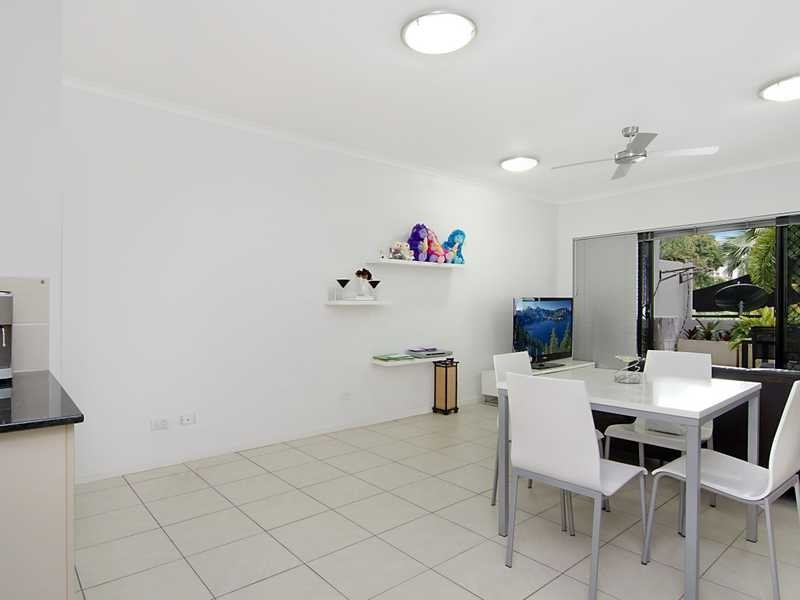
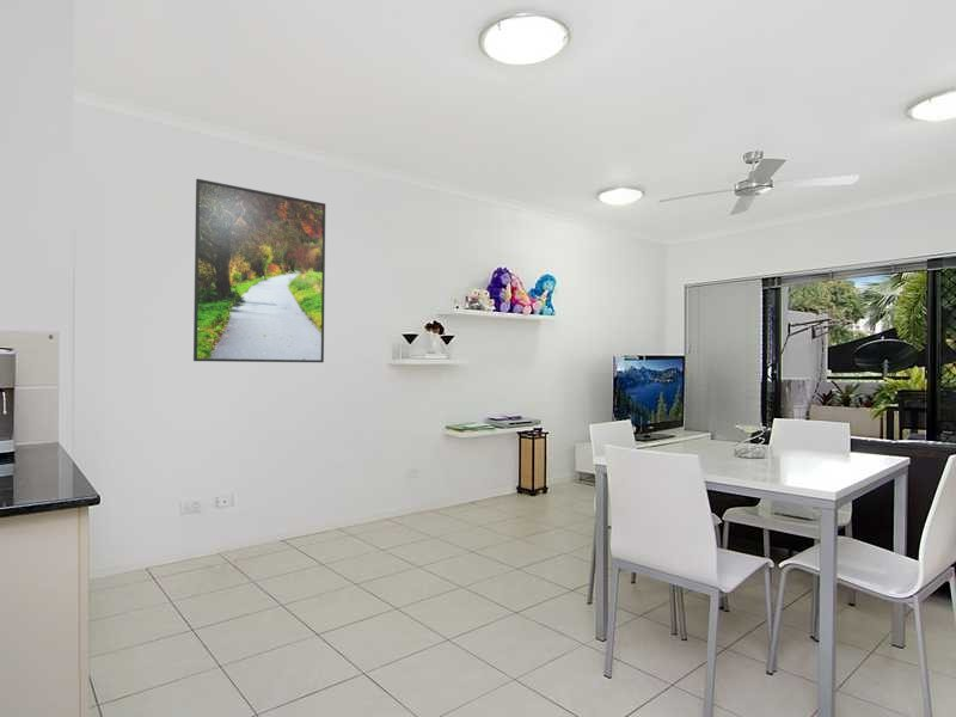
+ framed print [192,178,326,363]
